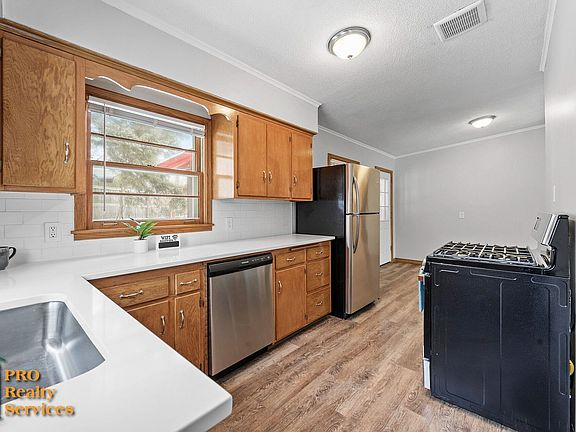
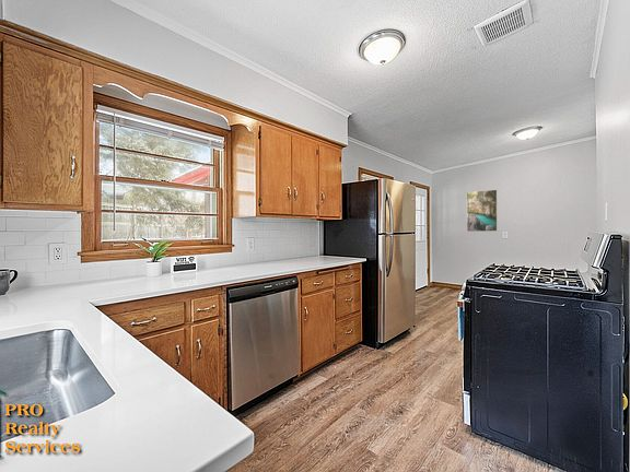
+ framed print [466,189,499,233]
